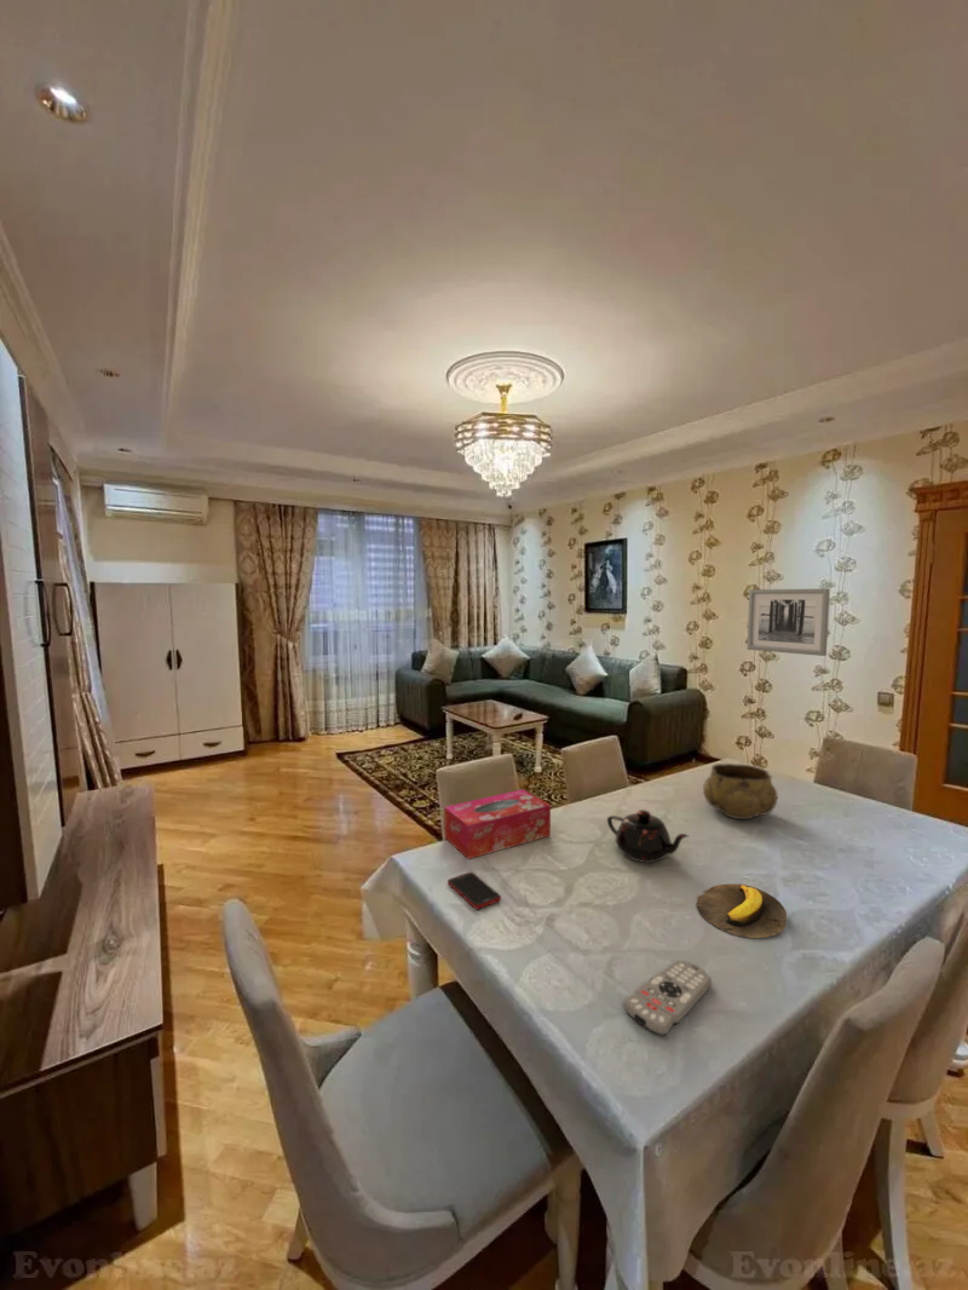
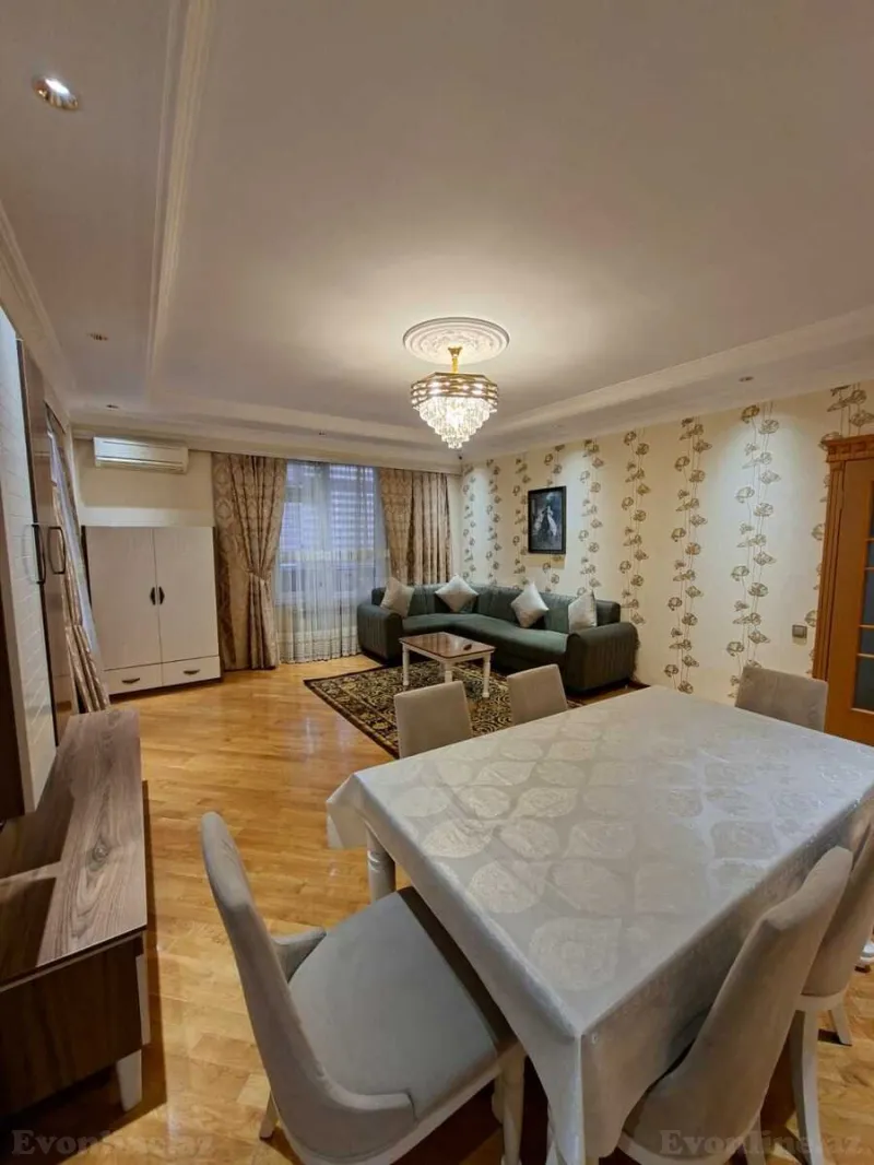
- wall art [745,588,831,657]
- teapot [606,808,690,864]
- decorative bowl [702,762,778,820]
- remote control [622,960,713,1037]
- banana [696,882,788,939]
- cell phone [446,871,502,910]
- tissue box [443,788,552,860]
